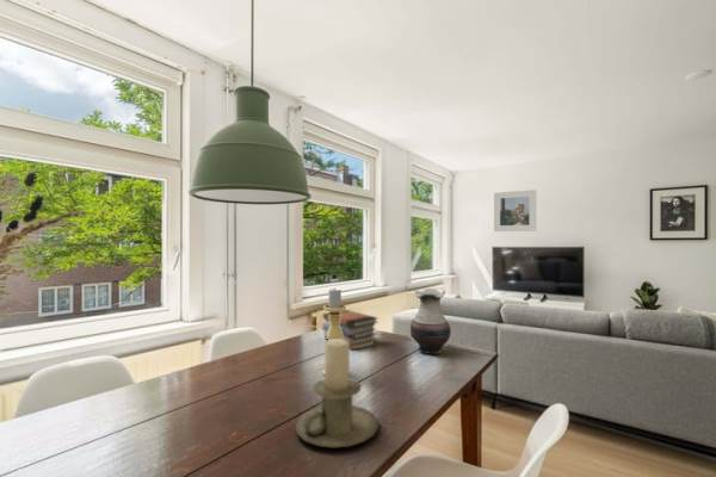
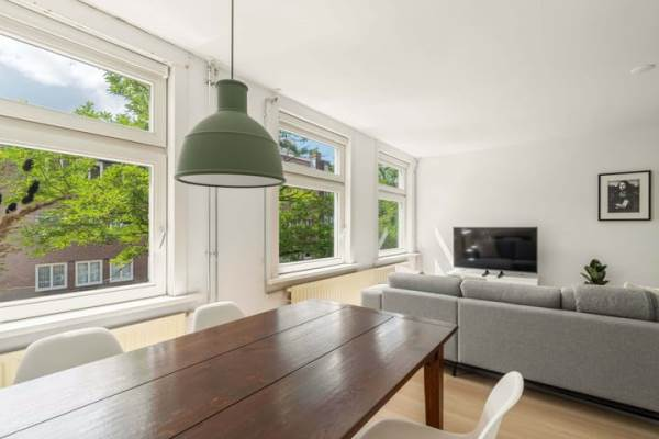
- candle holder [294,340,379,448]
- vase [409,287,452,355]
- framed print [493,188,537,233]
- book stack [321,309,379,352]
- candle holder [322,287,347,377]
